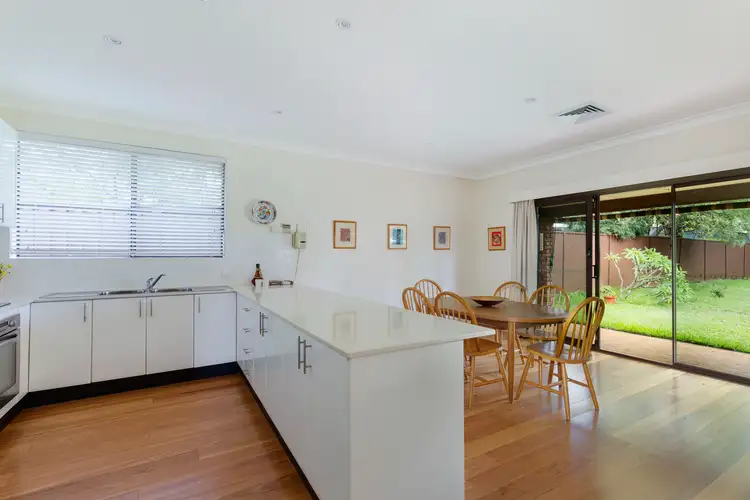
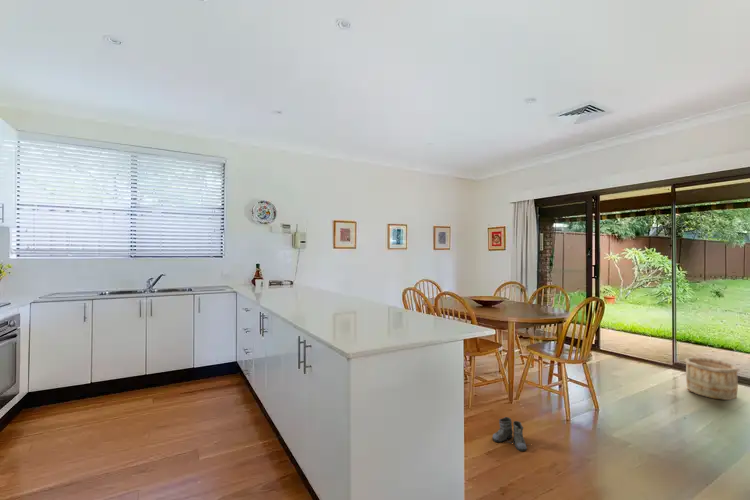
+ boots [491,416,530,452]
+ wooden bucket [684,356,740,401]
